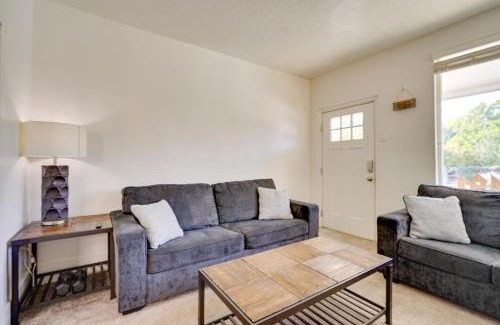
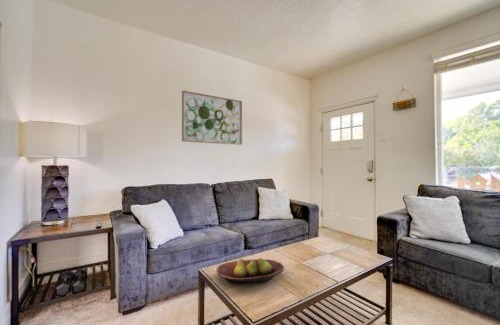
+ fruit bowl [216,257,285,285]
+ wall art [181,90,243,146]
